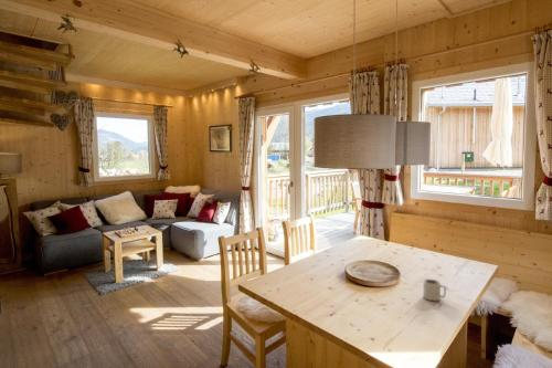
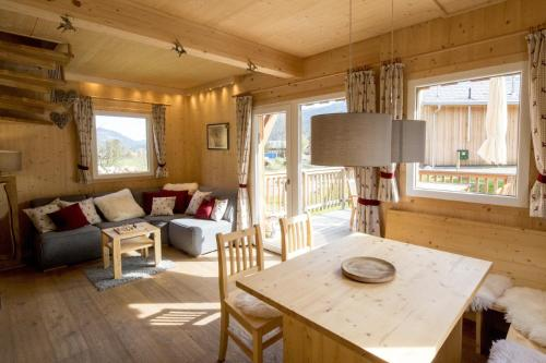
- cup [422,277,447,302]
